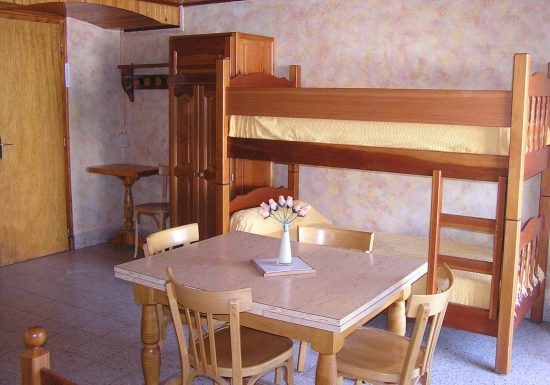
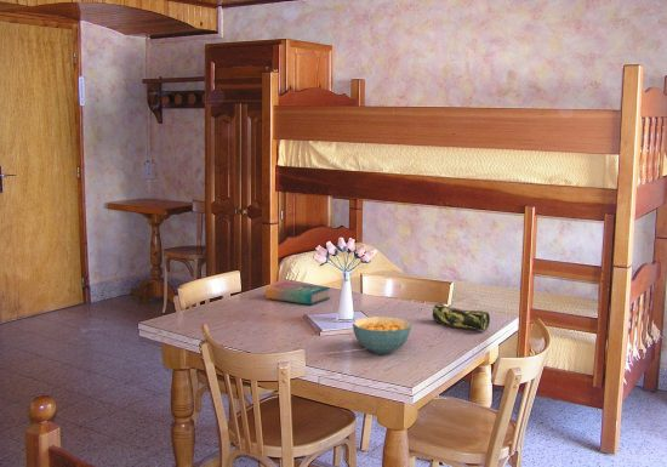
+ book [264,281,331,306]
+ cereal bowl [352,315,412,355]
+ pencil case [432,302,491,331]
